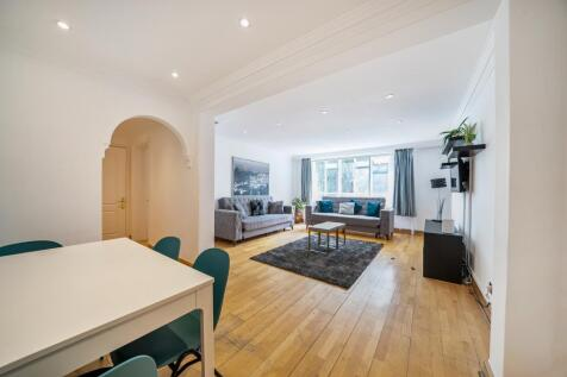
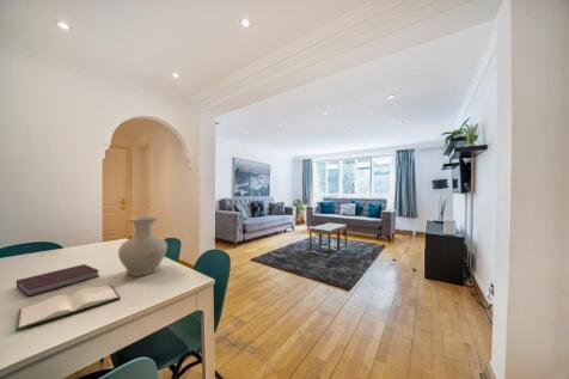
+ notebook [16,263,100,298]
+ vase [117,215,169,277]
+ hardback book [14,285,121,332]
